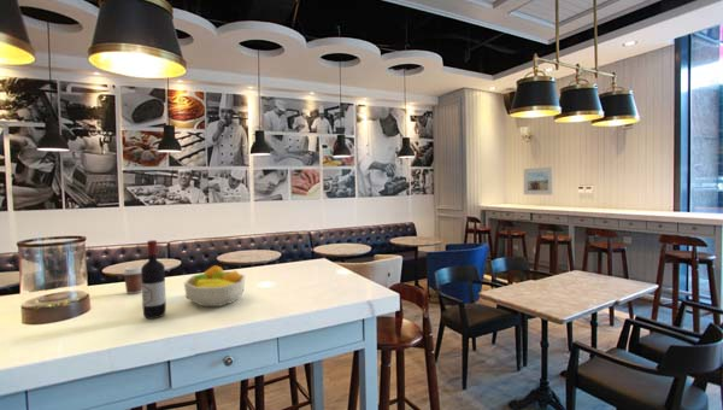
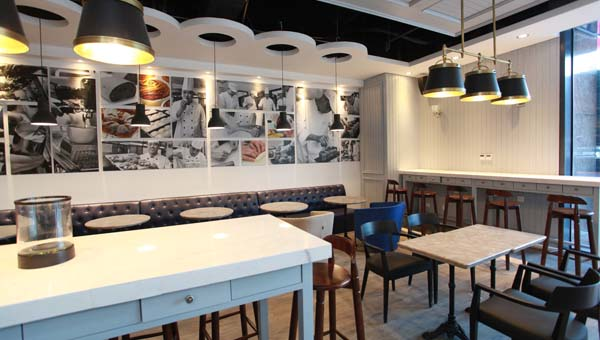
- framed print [523,165,554,195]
- coffee cup [122,265,142,295]
- wine bottle [141,239,167,320]
- fruit bowl [183,264,246,308]
